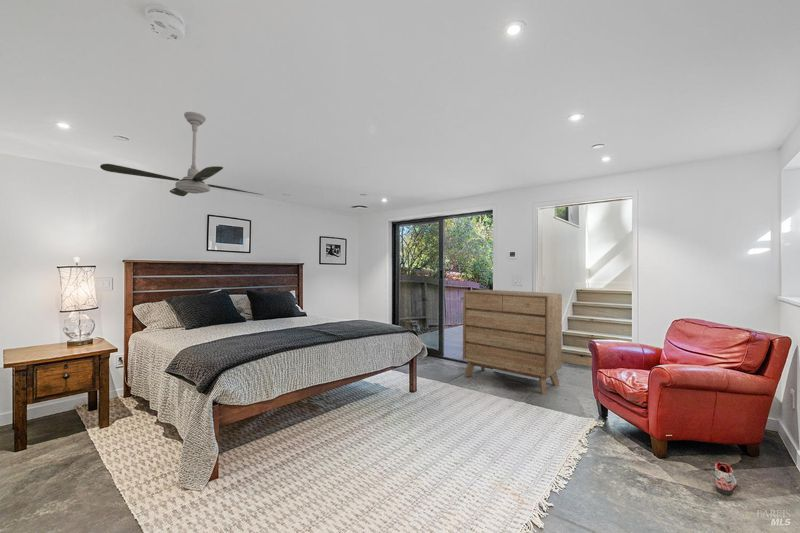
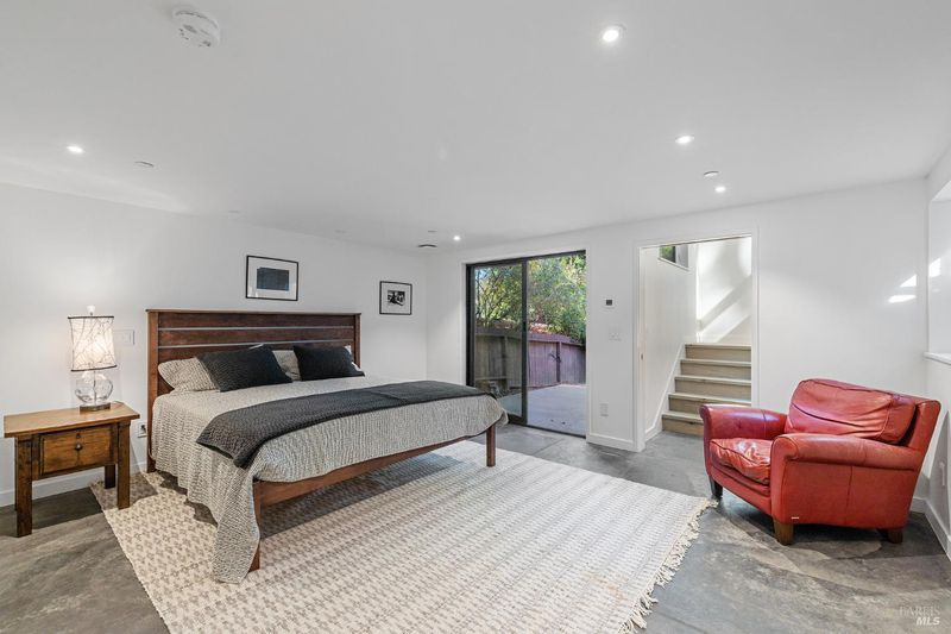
- sneaker [714,461,738,496]
- dresser [462,288,563,396]
- ceiling fan [99,111,263,197]
